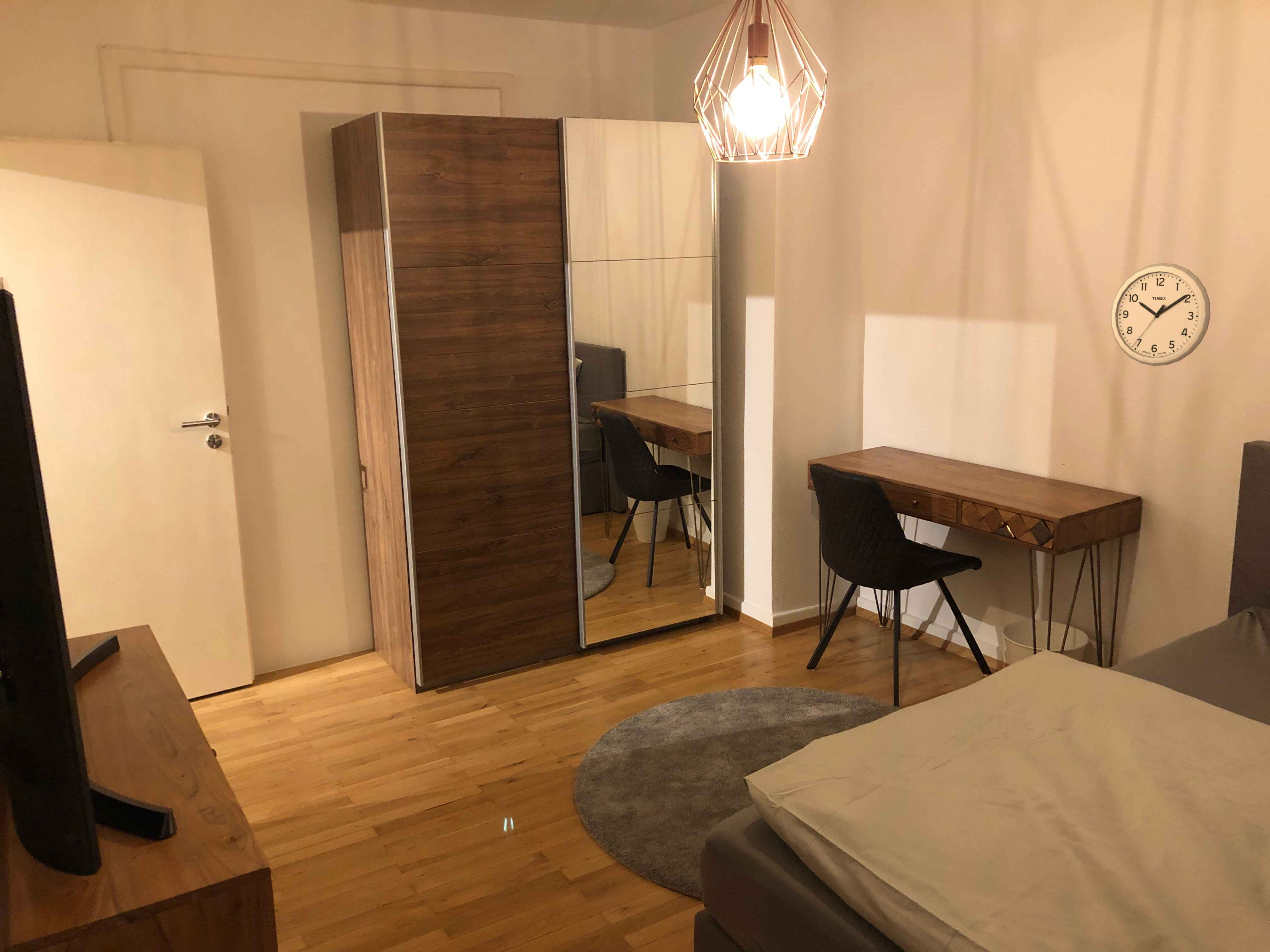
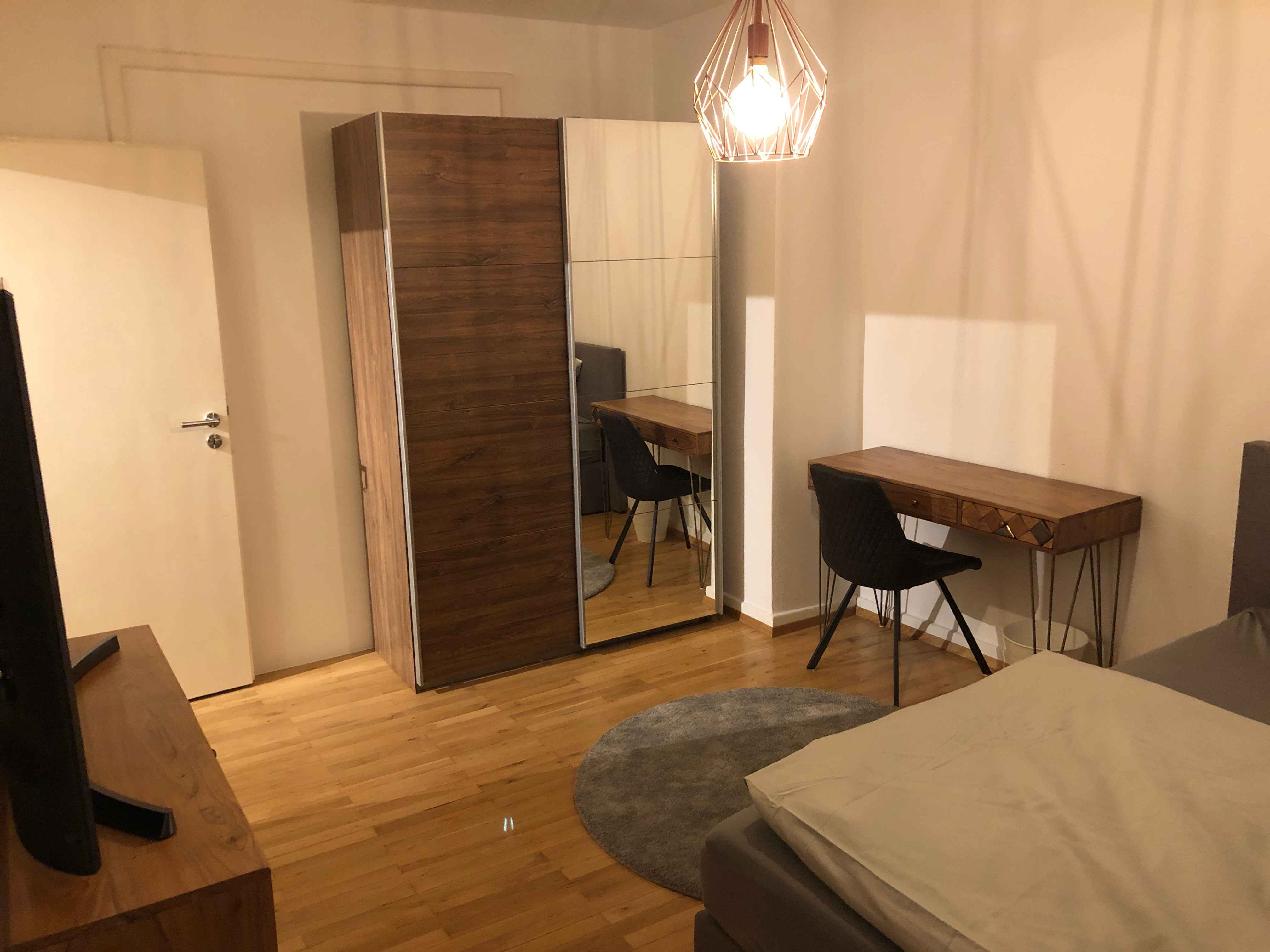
- wall clock [1110,263,1211,366]
